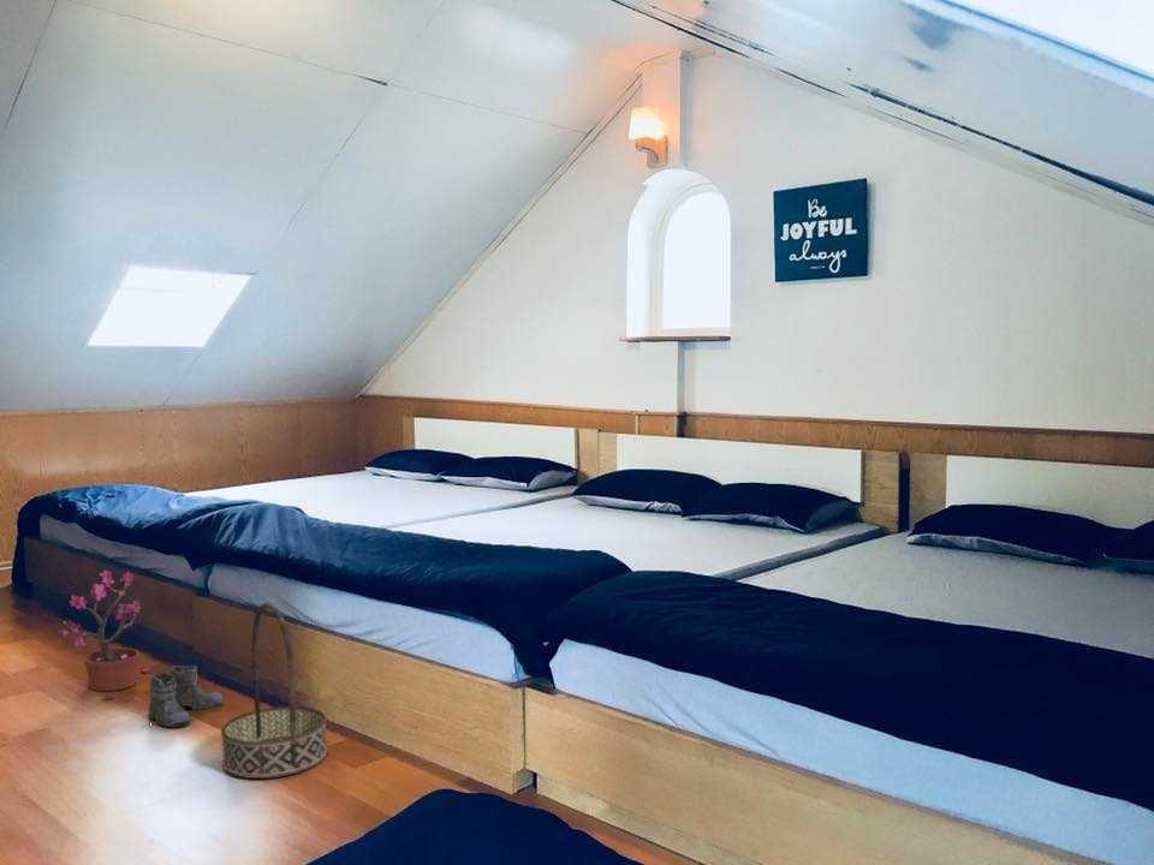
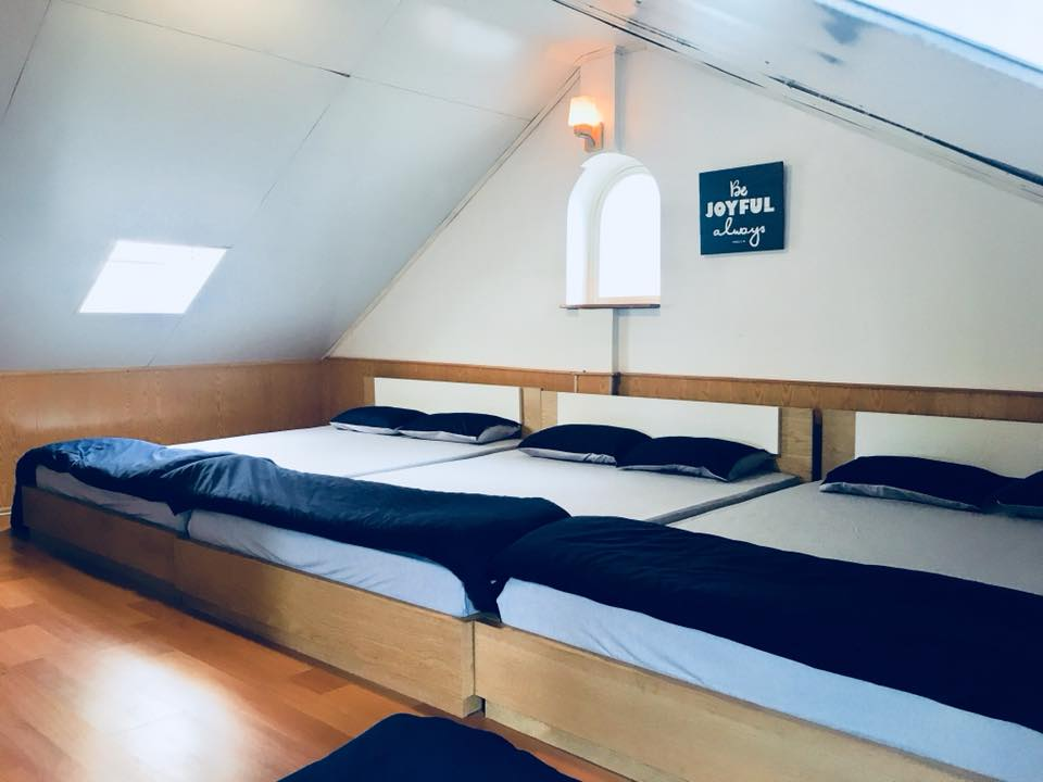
- boots [139,664,225,729]
- potted plant [56,568,153,700]
- basket [220,602,328,780]
